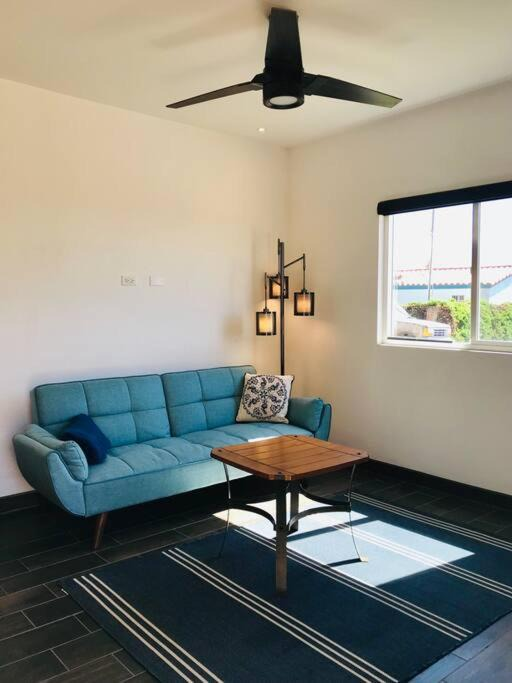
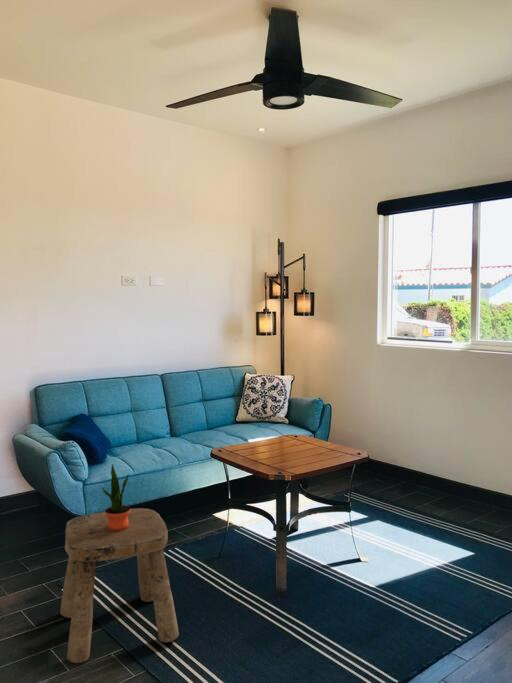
+ stool [60,507,180,664]
+ potted plant [101,463,131,531]
